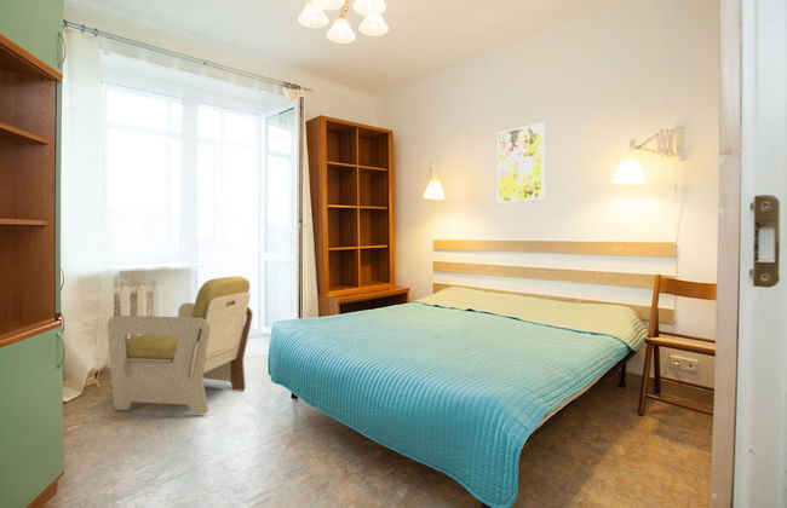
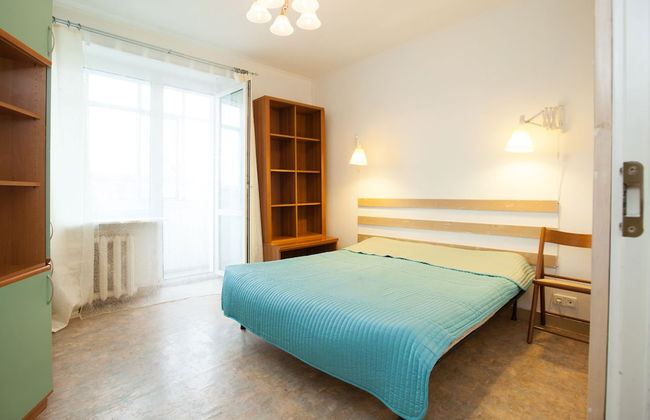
- chair [107,276,254,415]
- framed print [496,121,546,204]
